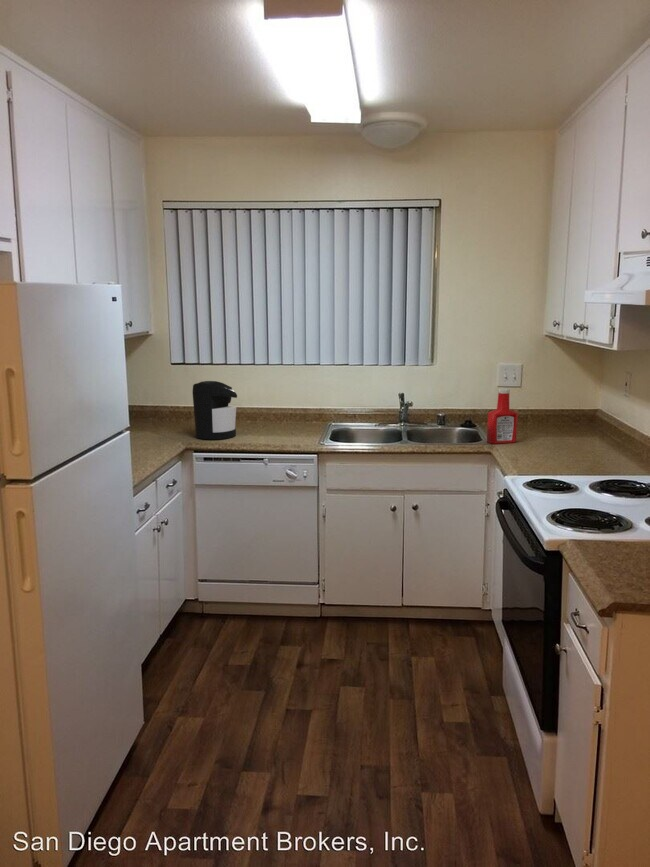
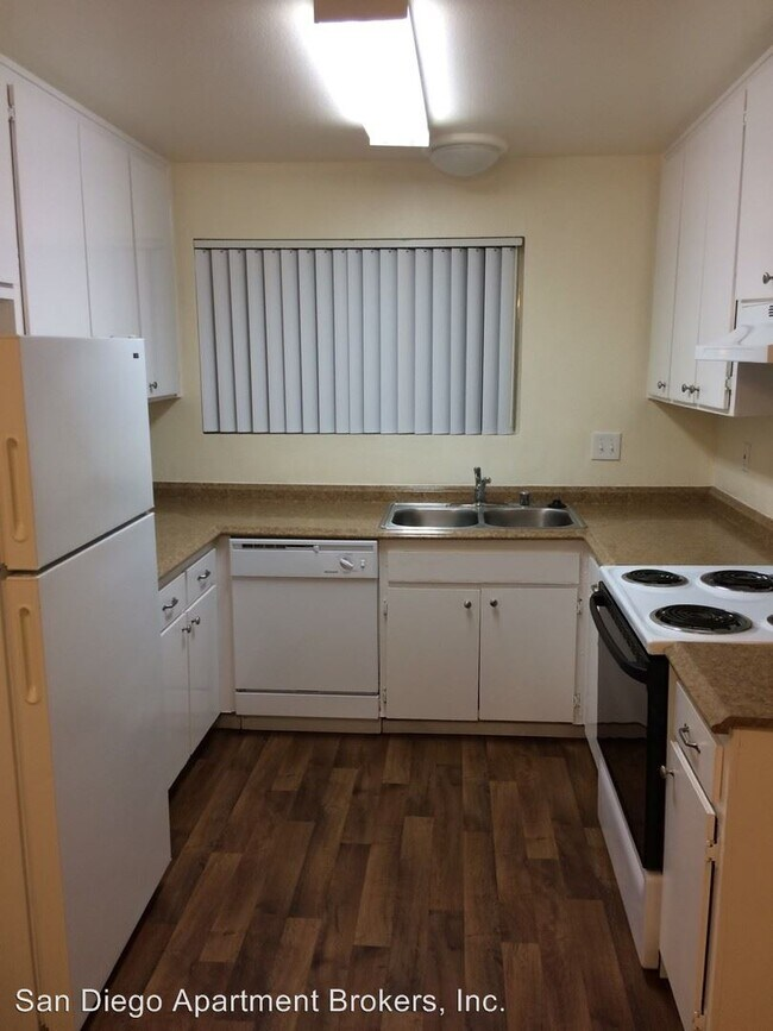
- coffee maker [191,380,238,441]
- soap bottle [486,388,519,445]
